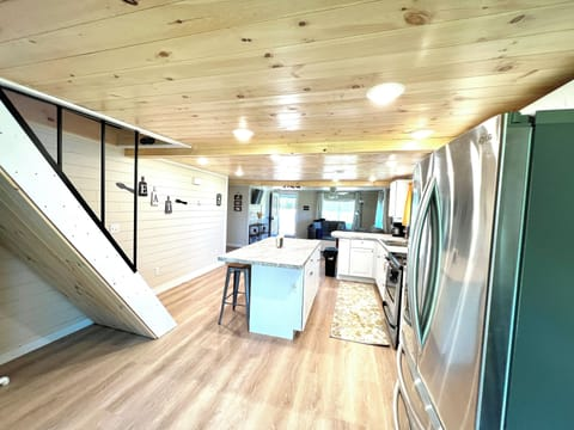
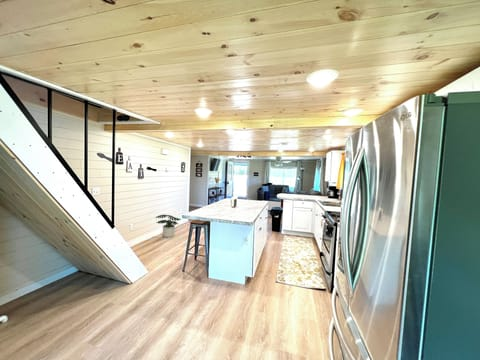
+ potted plant [155,214,181,238]
